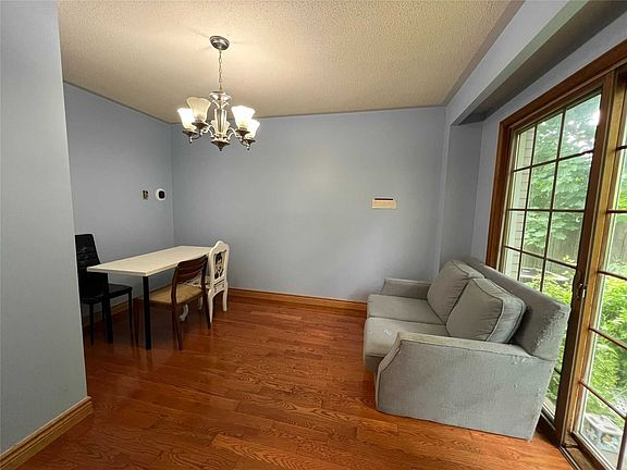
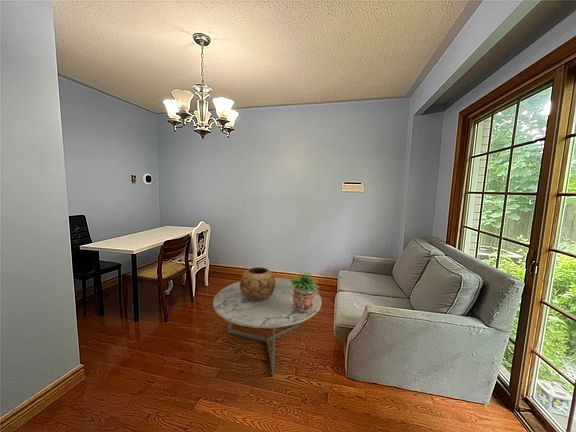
+ potted plant [288,271,320,312]
+ coffee table [212,277,322,377]
+ decorative bowl [239,266,276,301]
